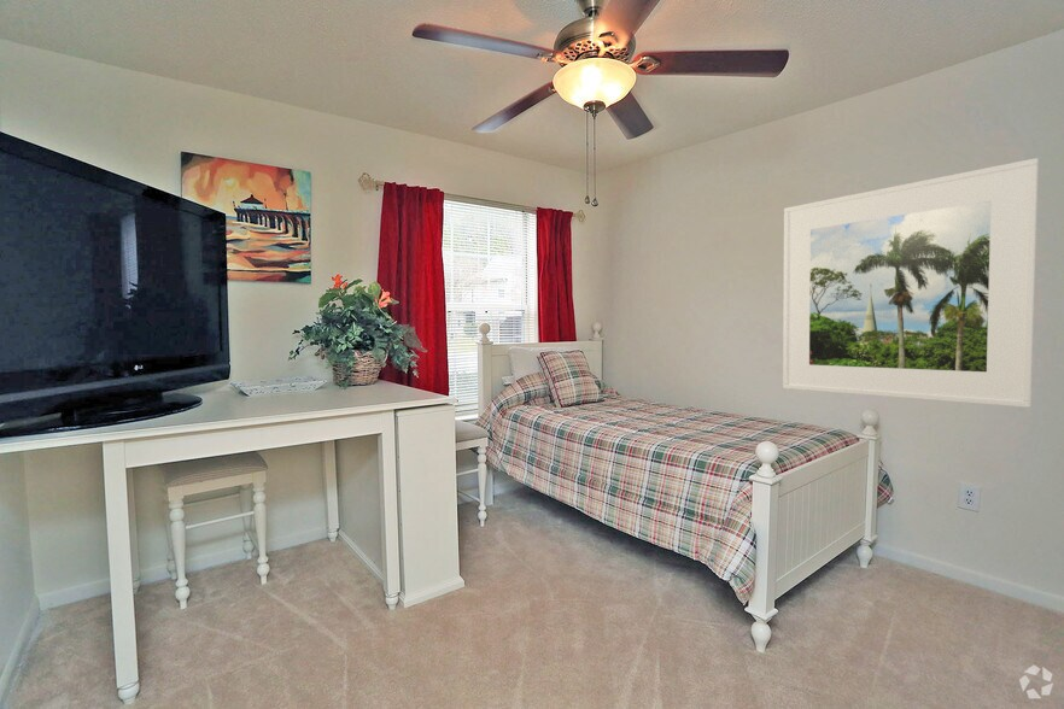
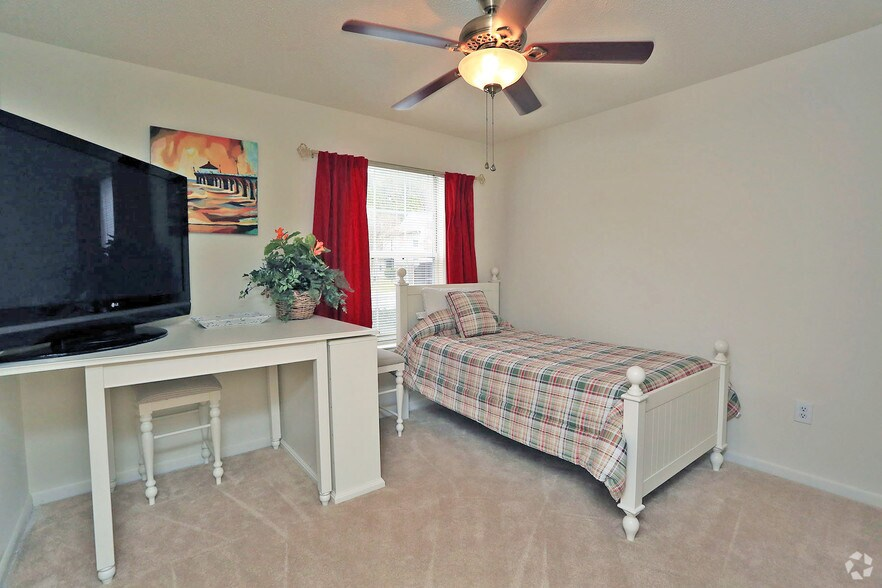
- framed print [782,157,1040,409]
